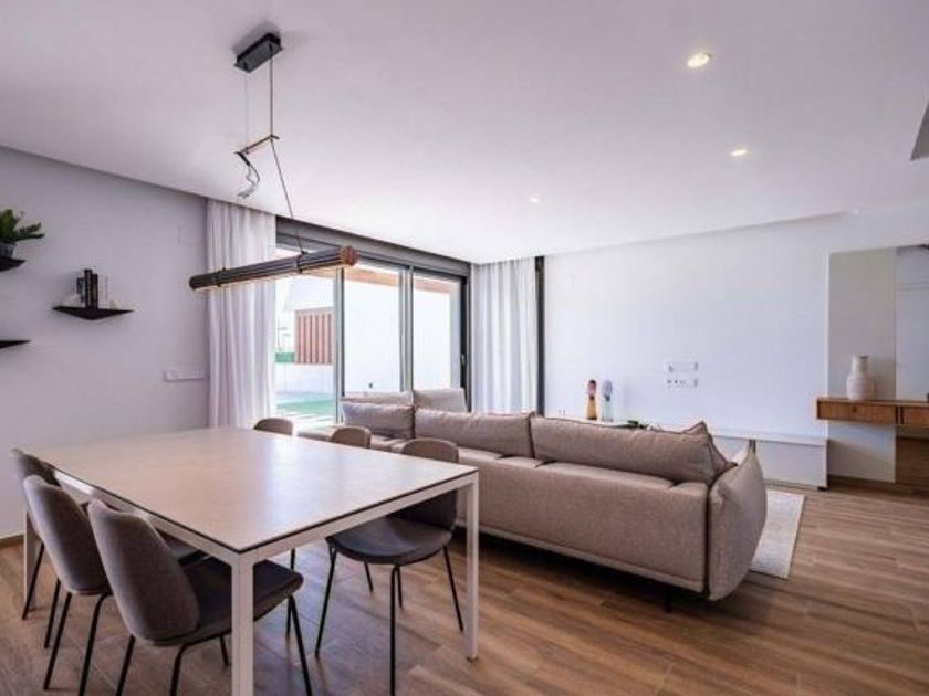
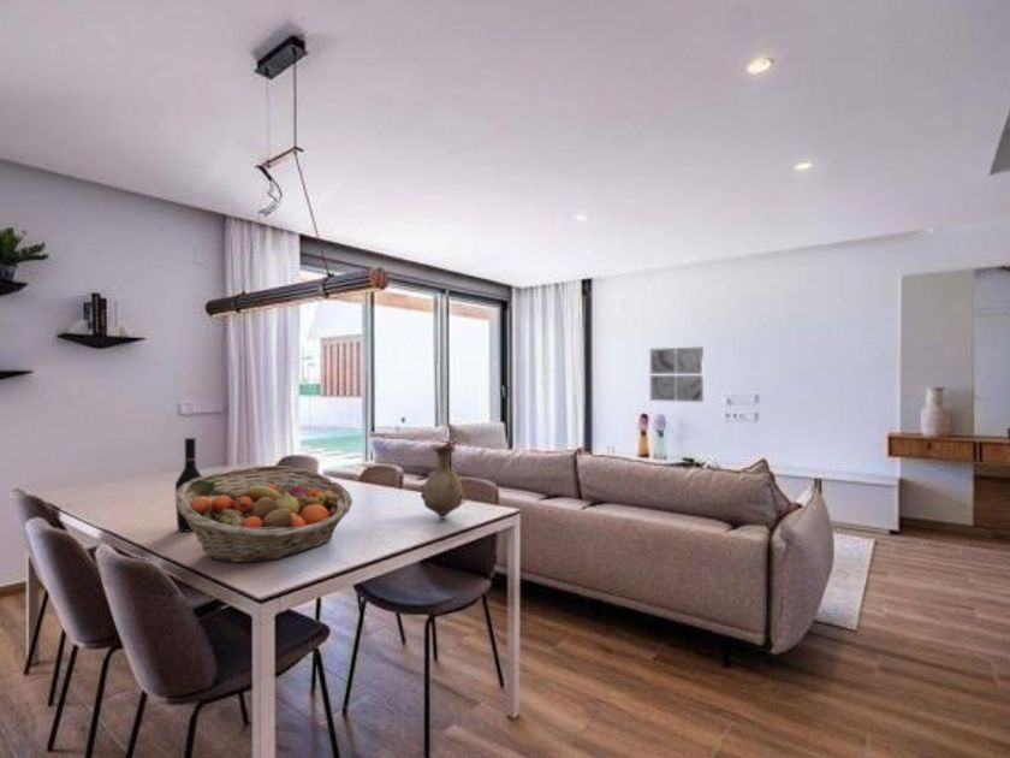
+ wine bottle [174,437,203,533]
+ vase [420,446,467,520]
+ wall art [649,345,705,403]
+ fruit basket [174,464,354,564]
